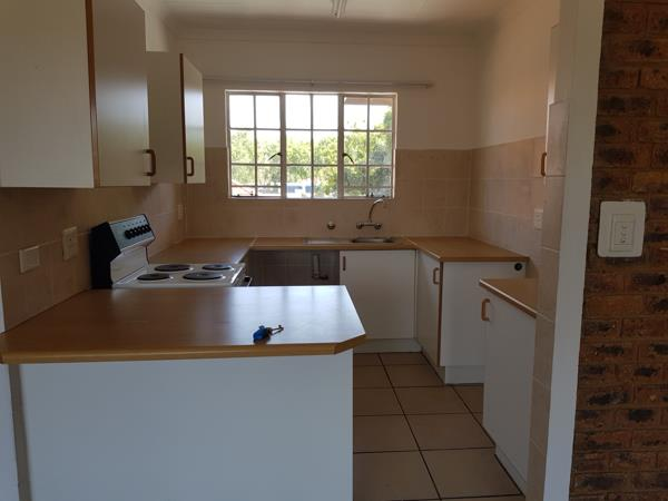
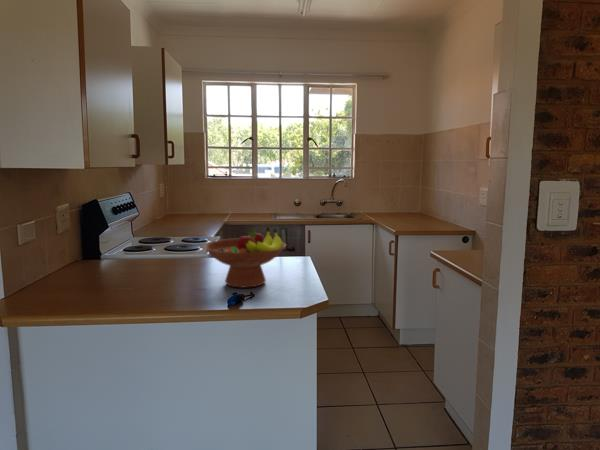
+ fruit bowl [202,226,287,289]
